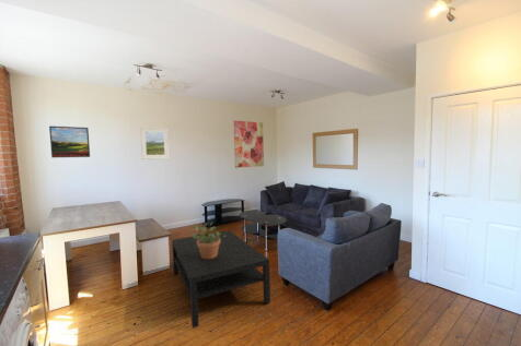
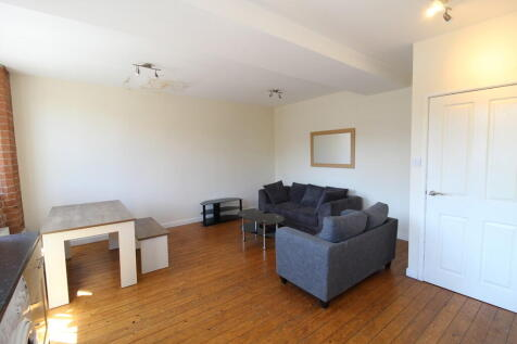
- coffee table [171,229,271,329]
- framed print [139,126,170,160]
- wall art [233,119,265,169]
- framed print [48,126,91,158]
- potted plant [190,222,223,259]
